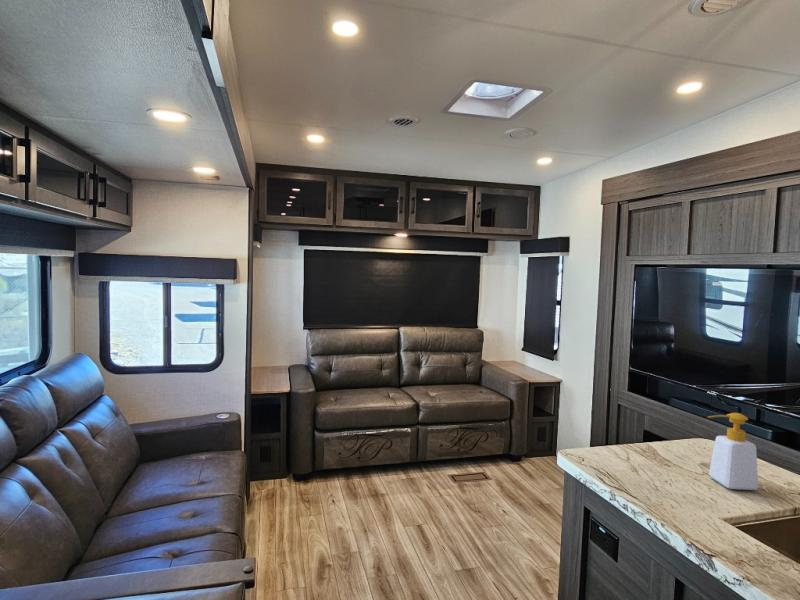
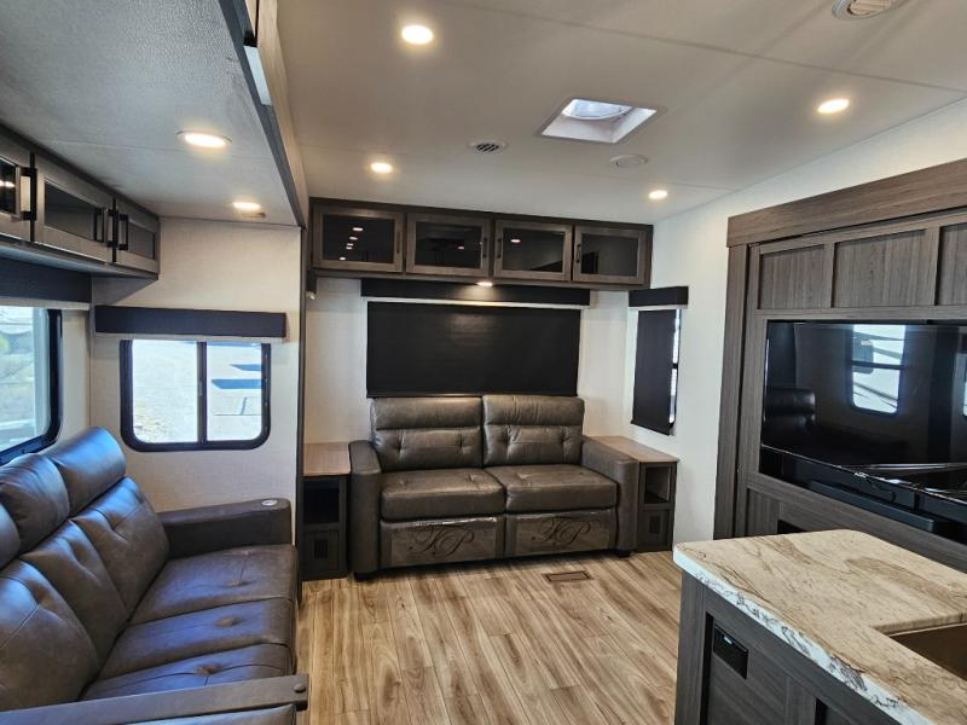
- soap bottle [707,412,759,491]
